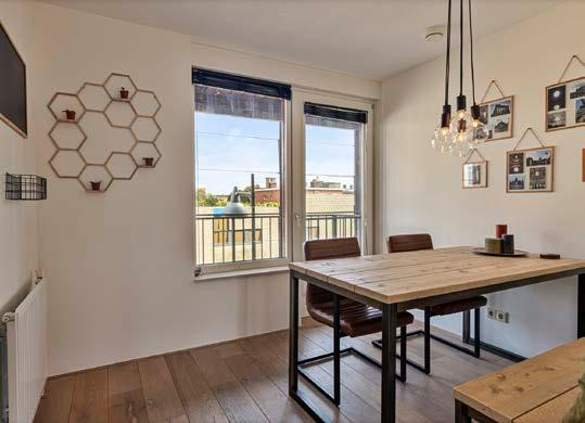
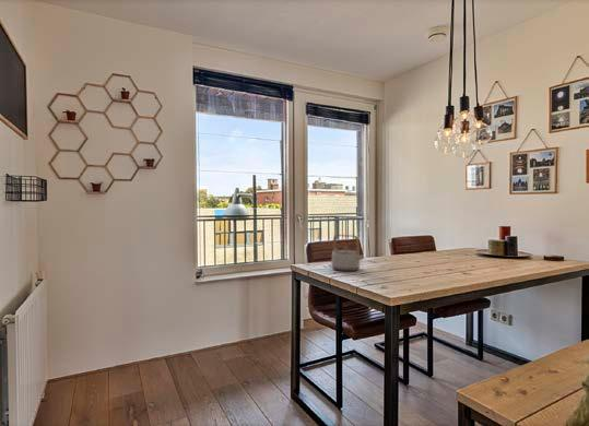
+ teapot [330,234,365,272]
